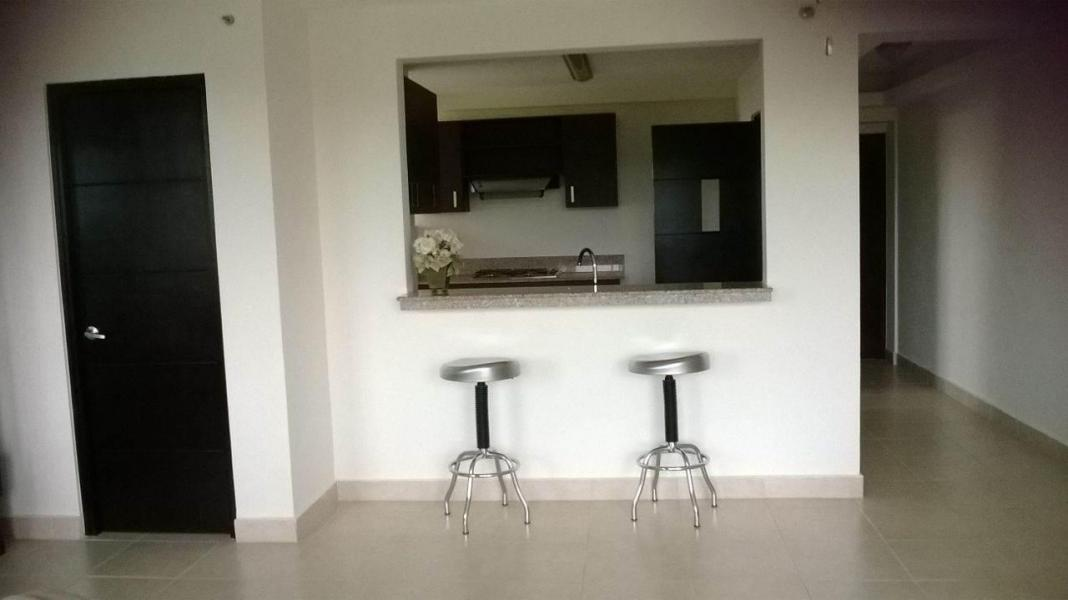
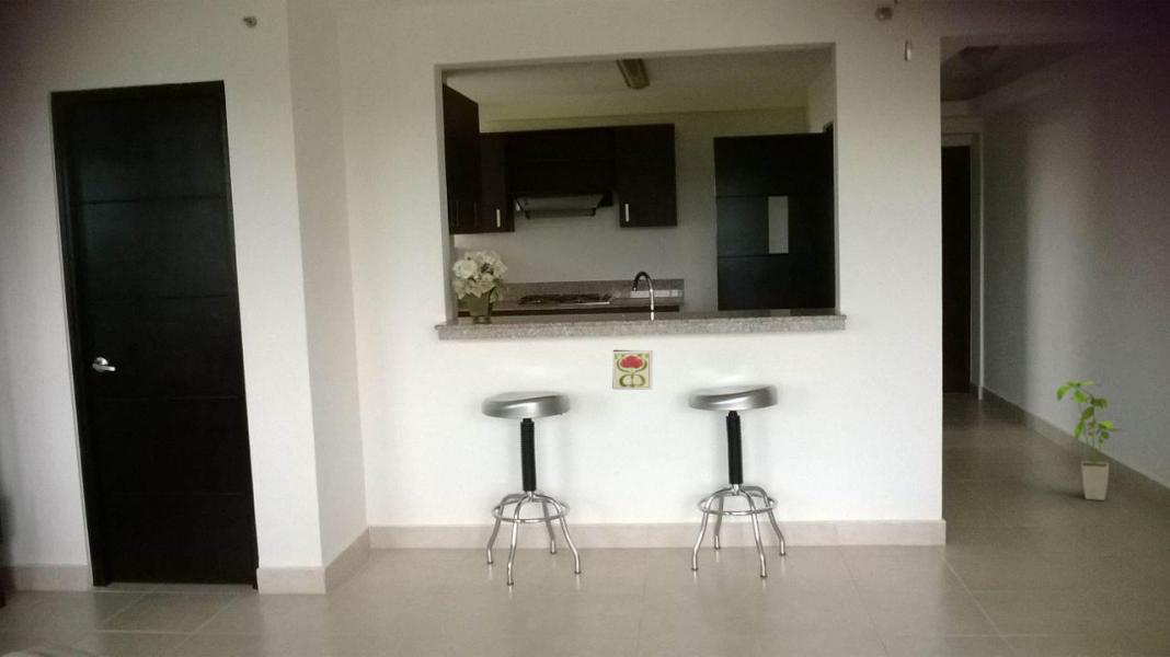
+ house plant [1056,380,1125,502]
+ decorative tile [611,349,654,391]
